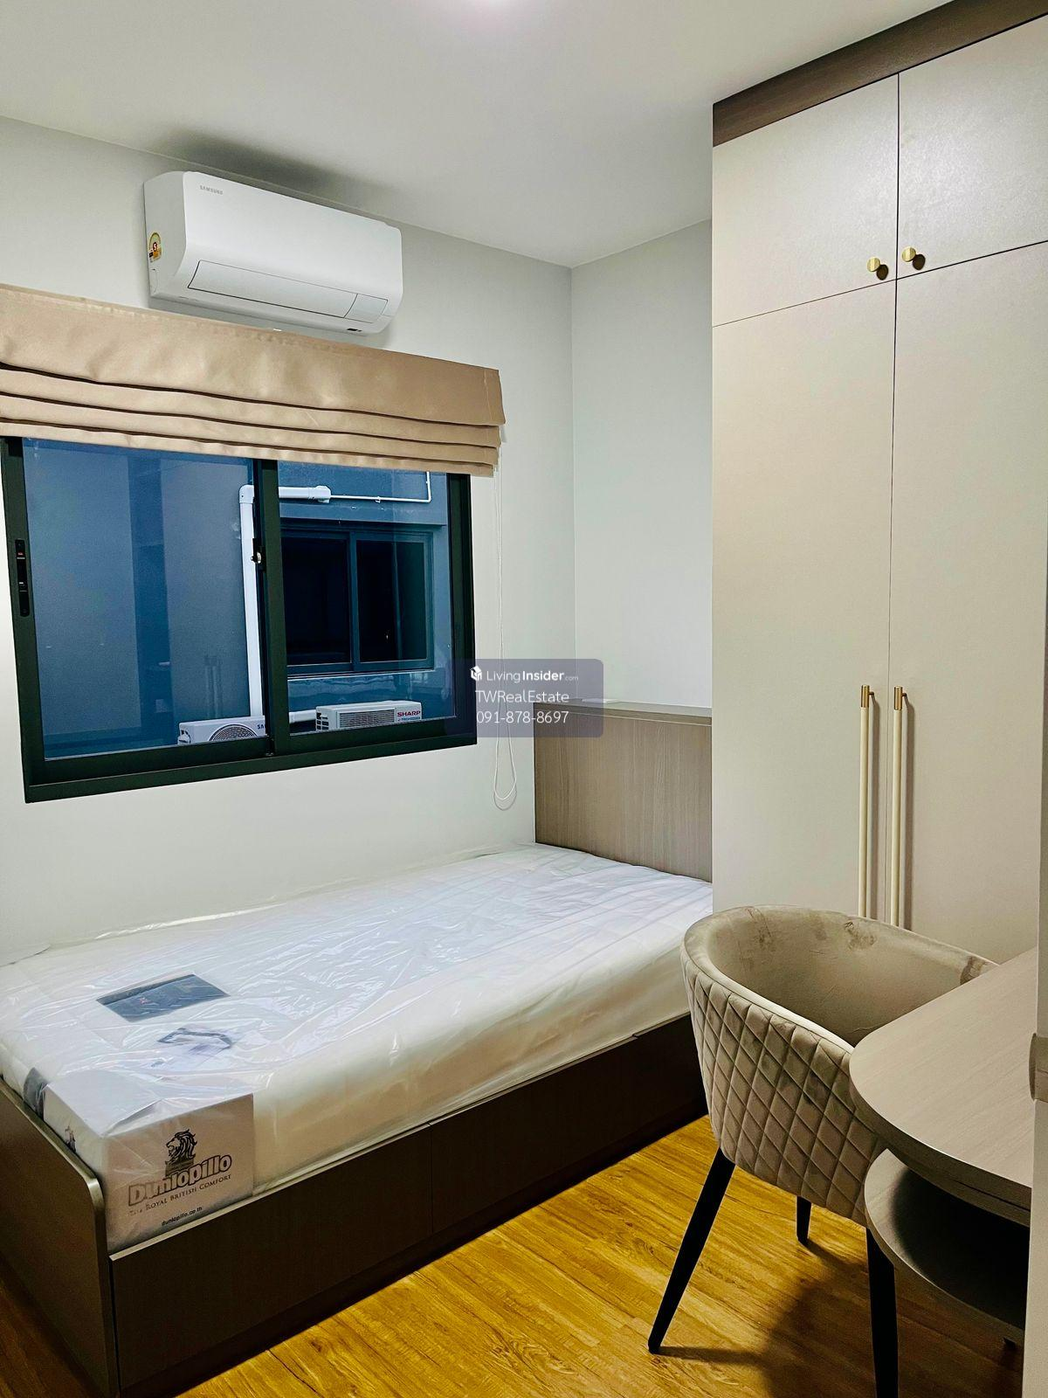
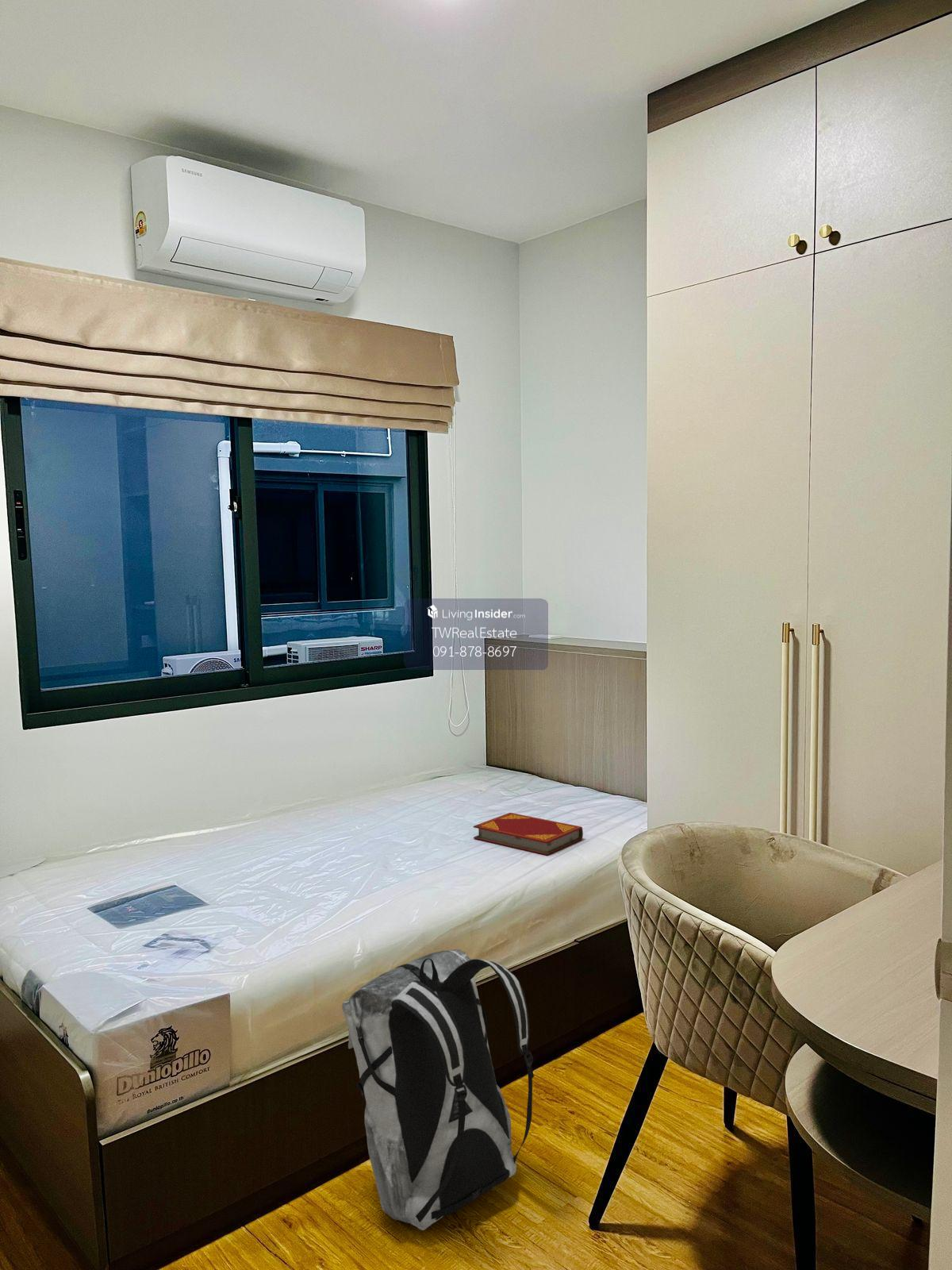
+ backpack [341,949,535,1231]
+ hardback book [473,812,584,856]
